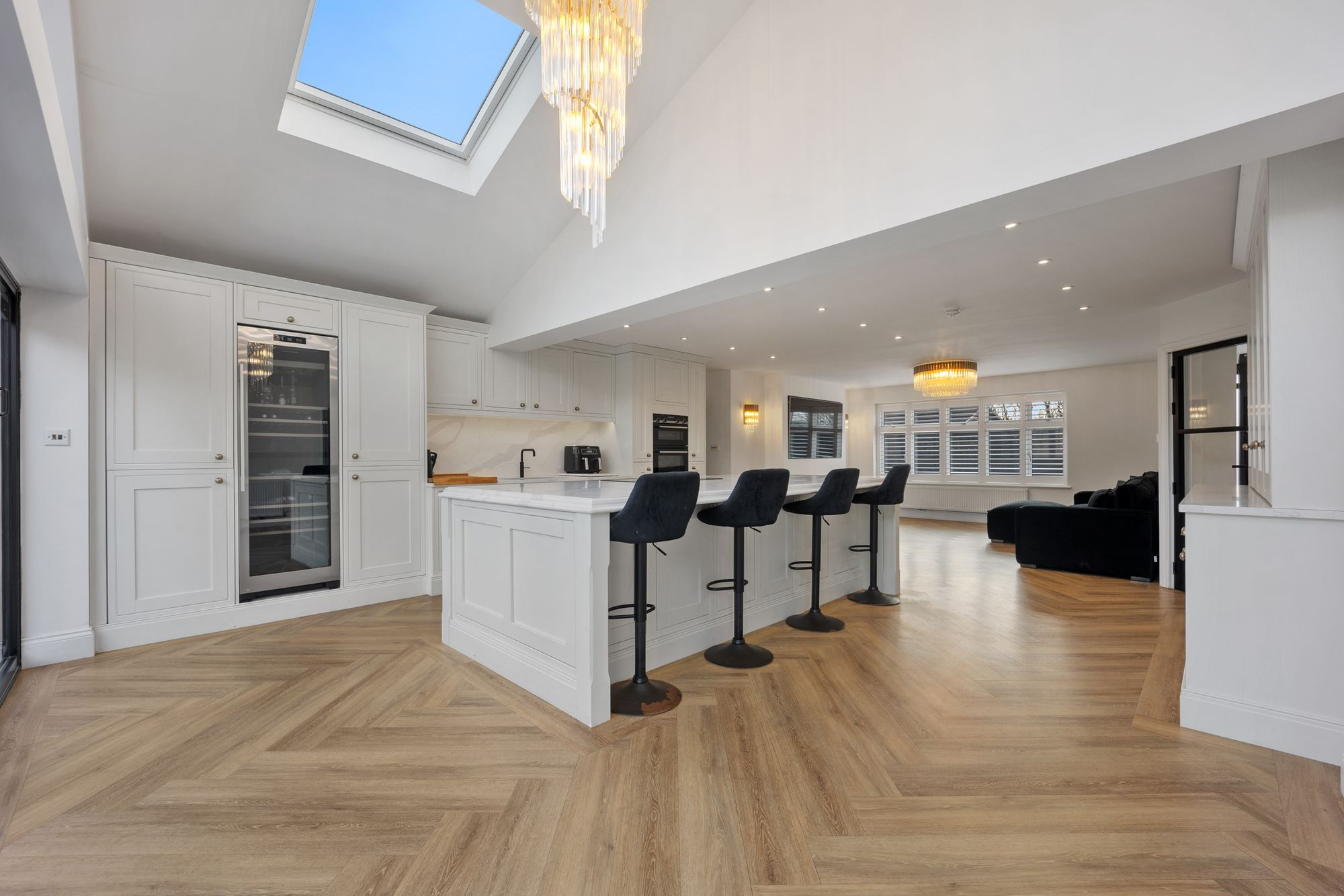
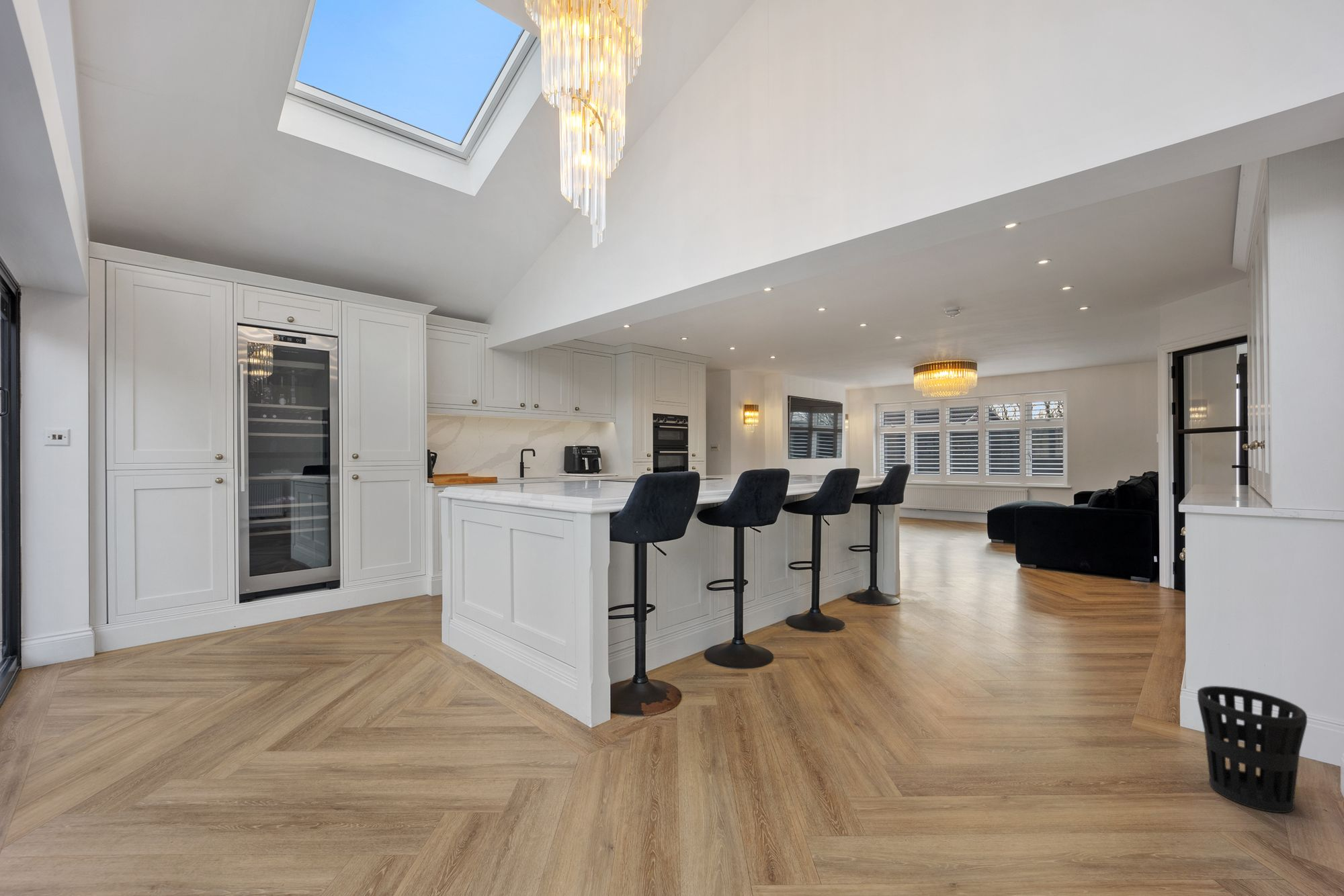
+ wastebasket [1197,685,1308,813]
